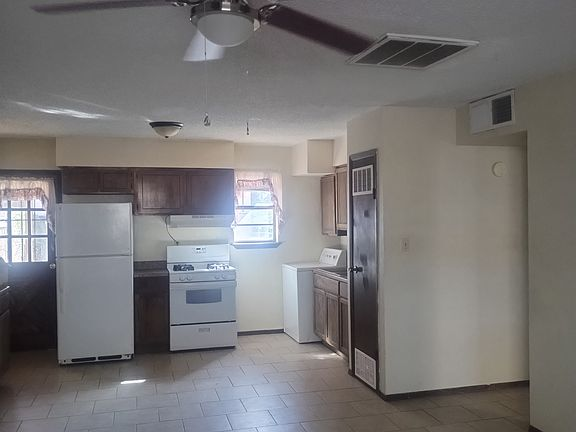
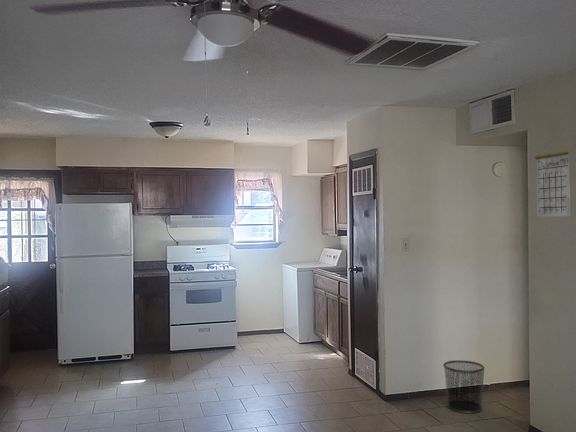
+ waste bin [442,359,485,414]
+ calendar [534,139,572,218]
